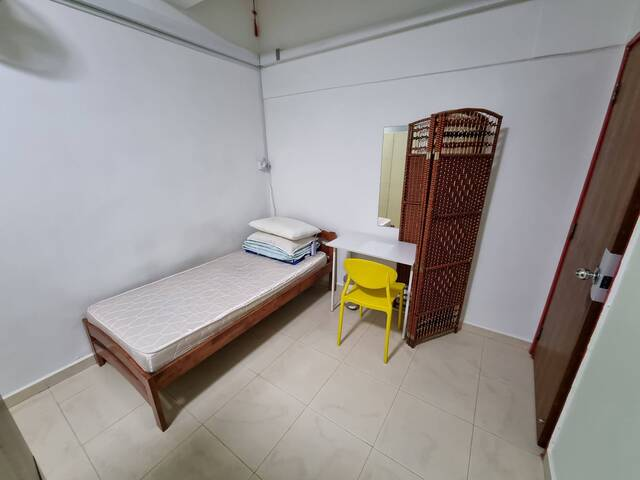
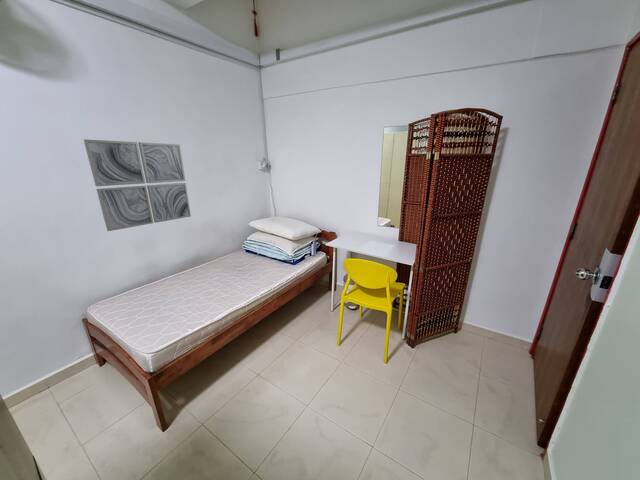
+ wall art [83,138,192,232]
